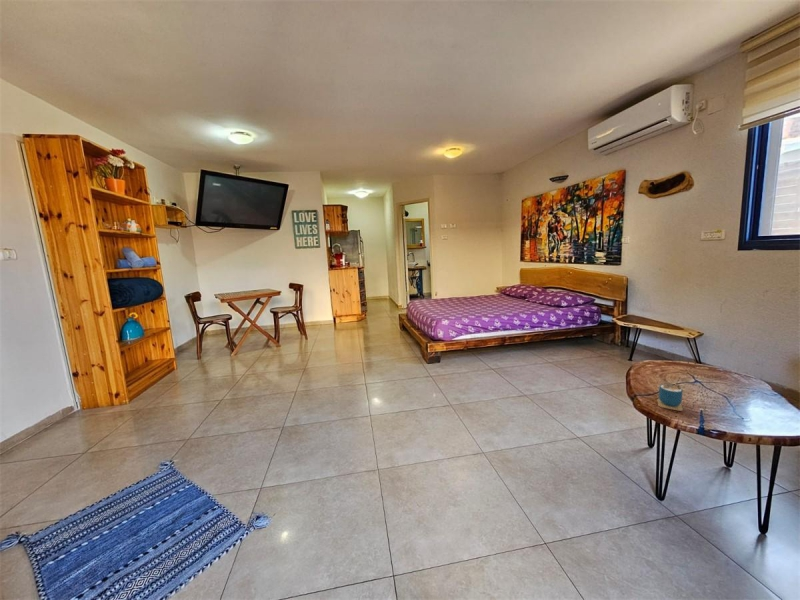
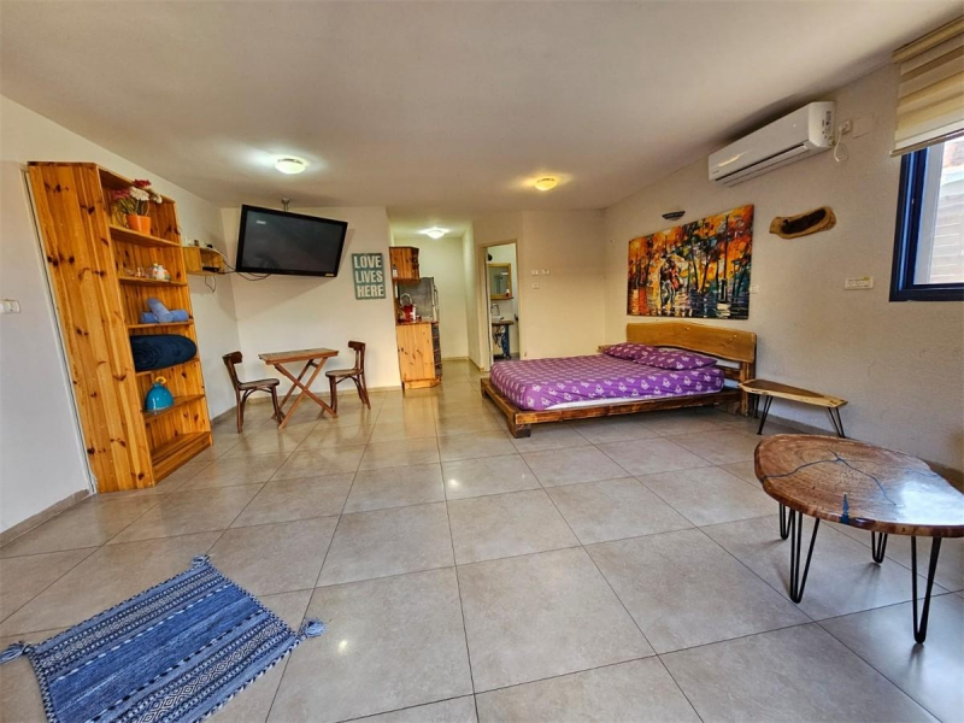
- cup [656,375,684,412]
